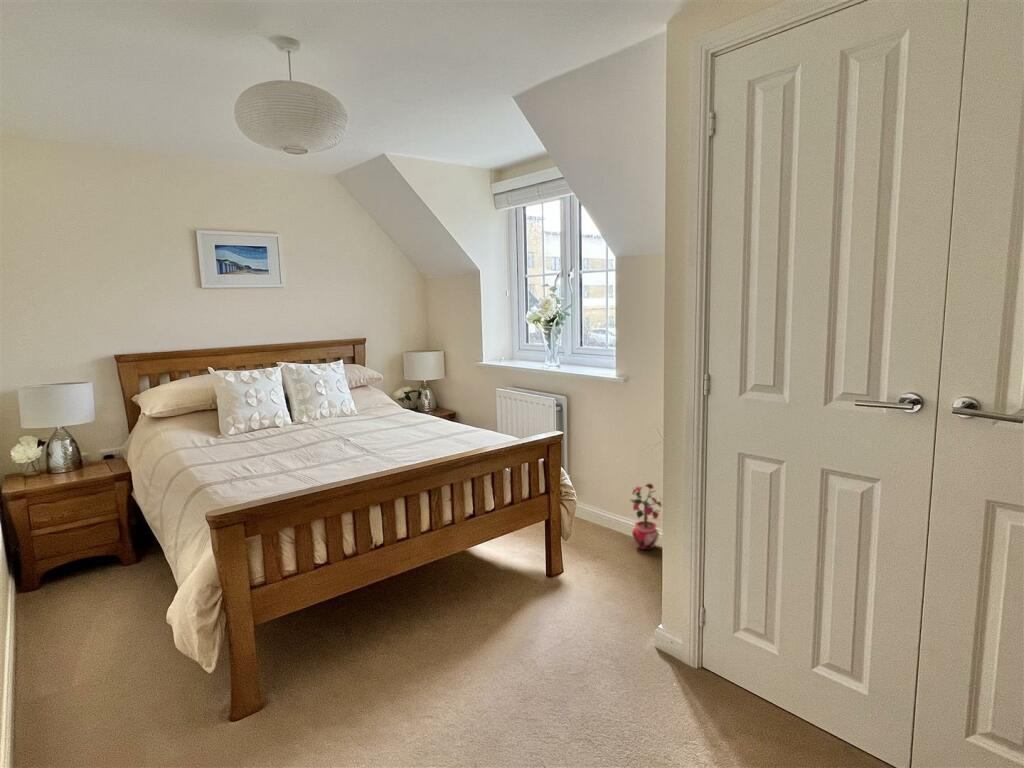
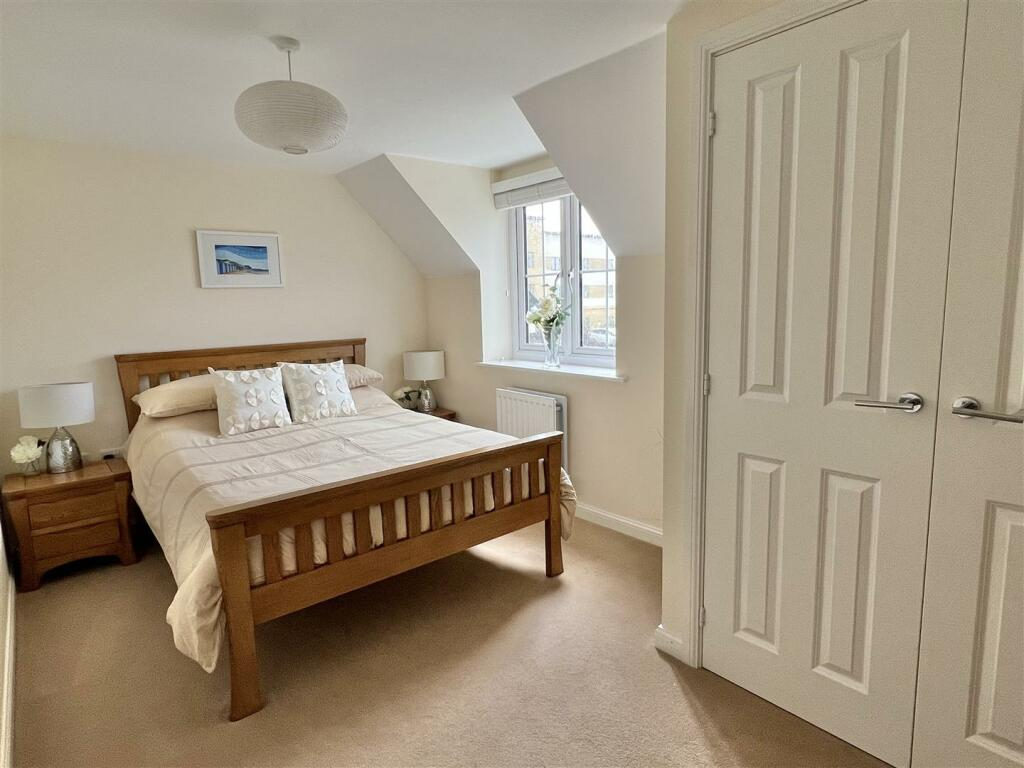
- potted plant [629,483,663,551]
